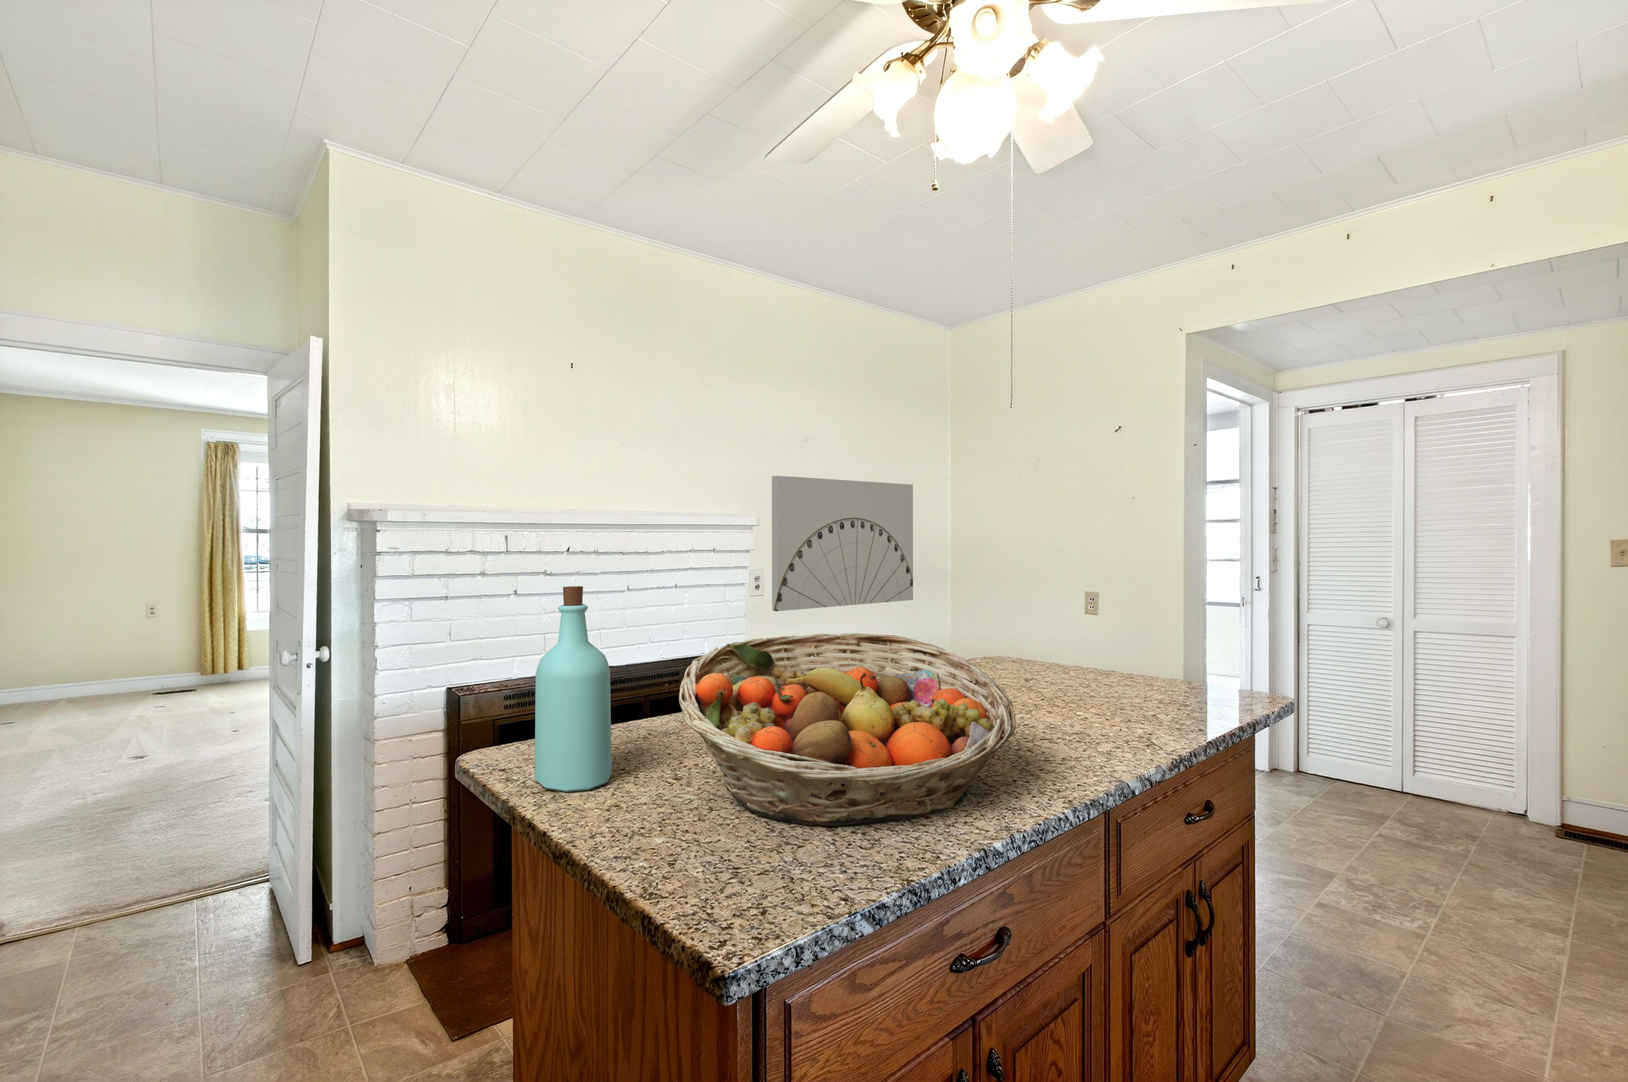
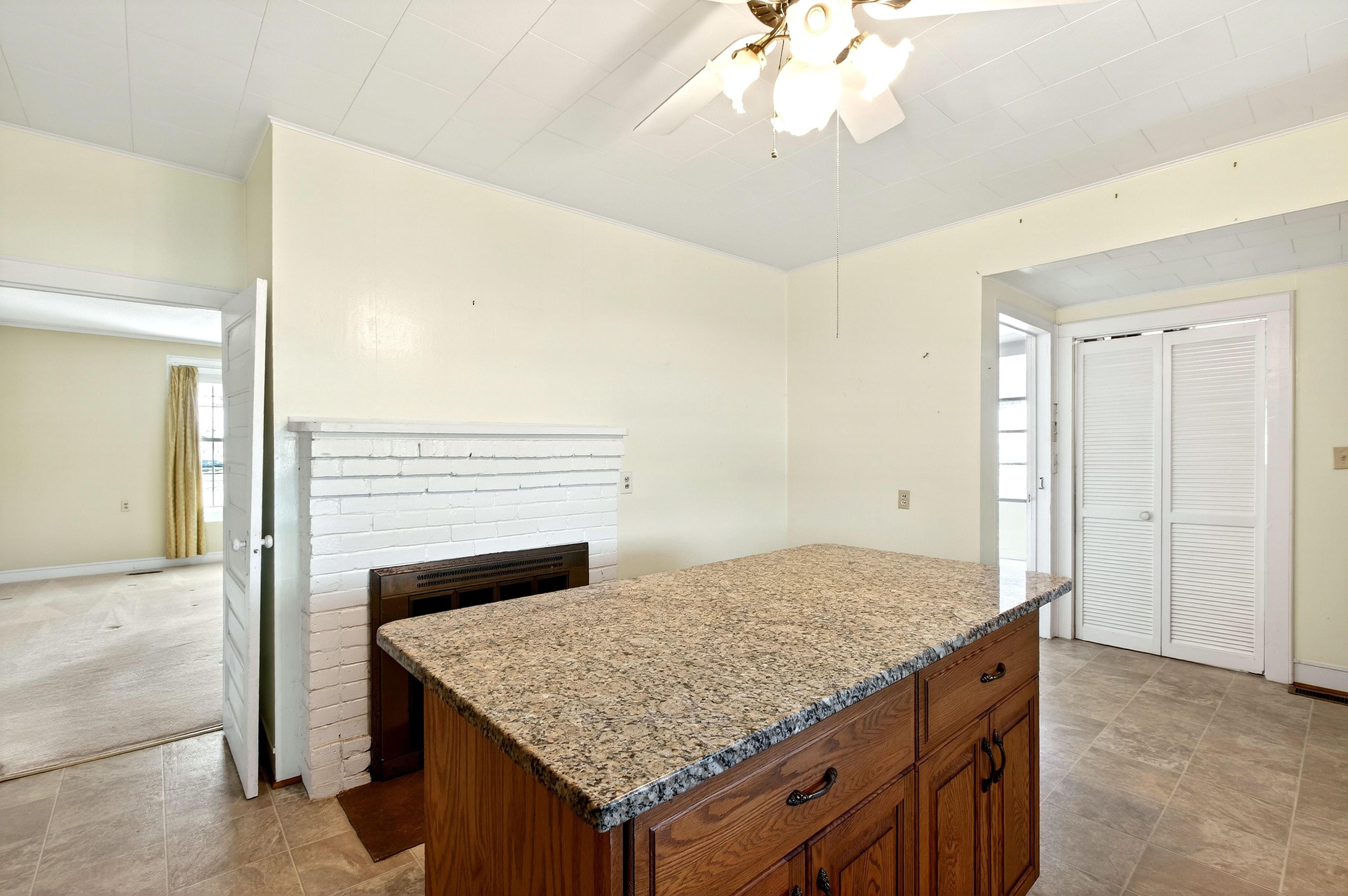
- bottle [534,586,612,792]
- wall art [772,475,913,612]
- fruit basket [679,633,1016,826]
